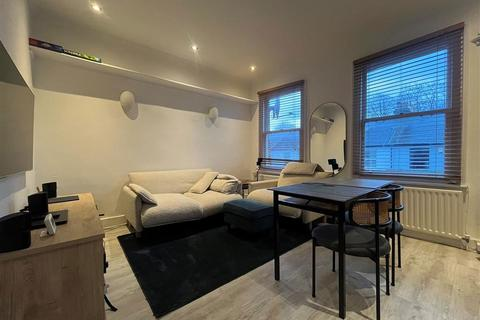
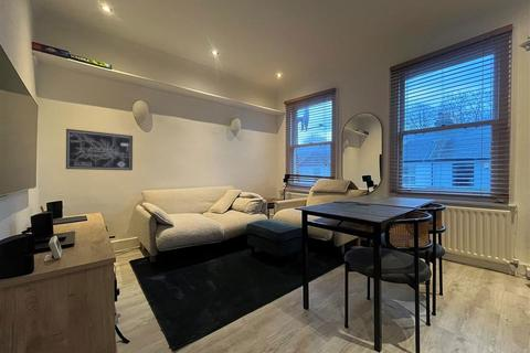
+ wall art [65,128,134,171]
